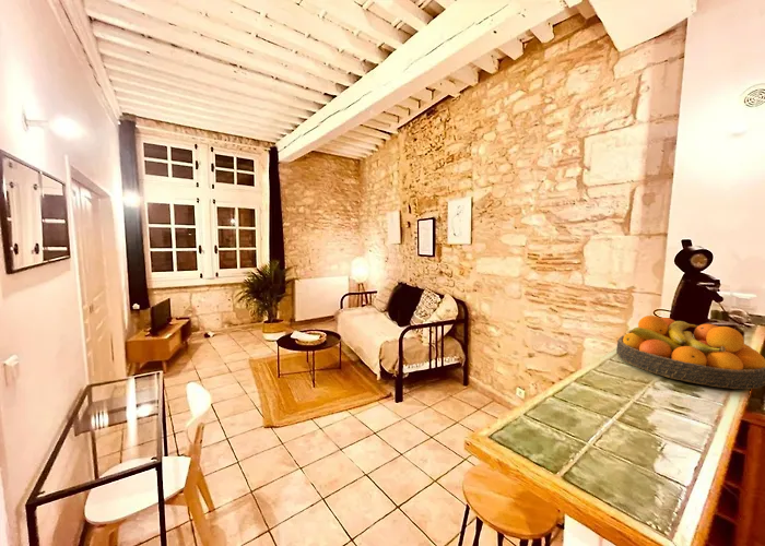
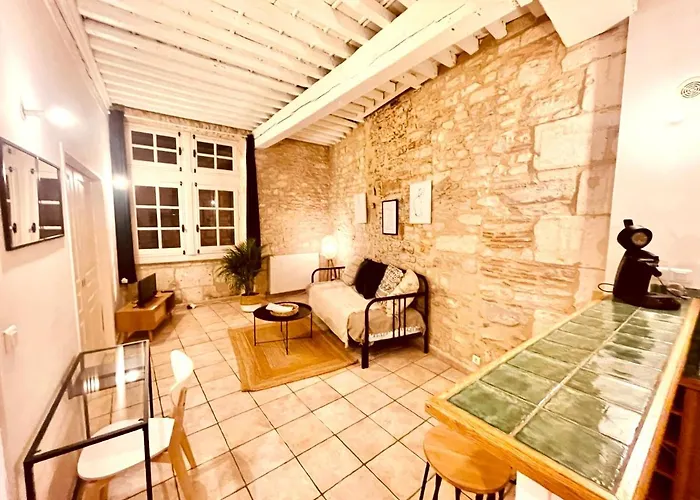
- fruit bowl [615,314,765,390]
